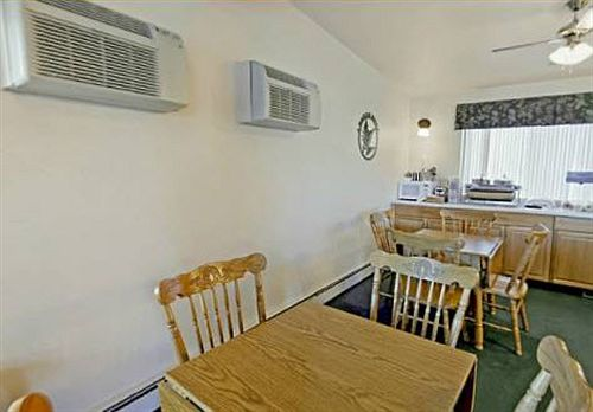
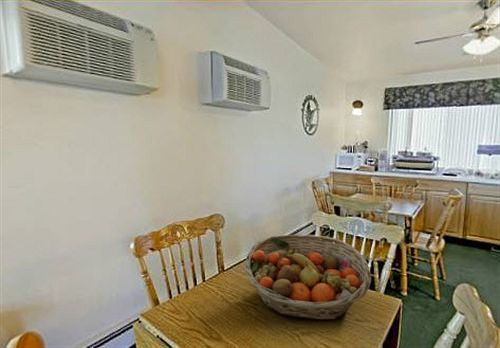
+ fruit basket [243,233,372,321]
